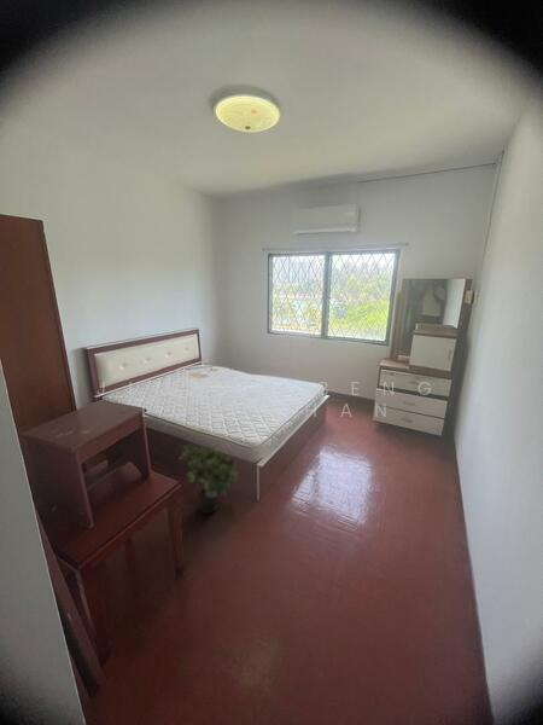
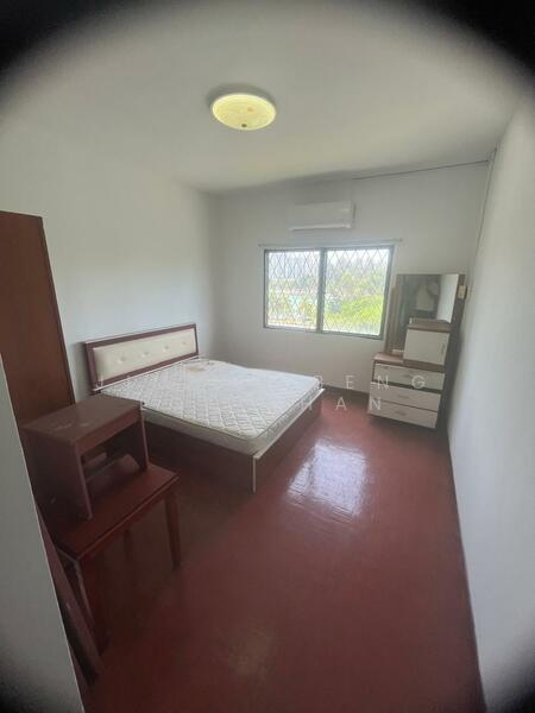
- potted plant [179,443,239,515]
